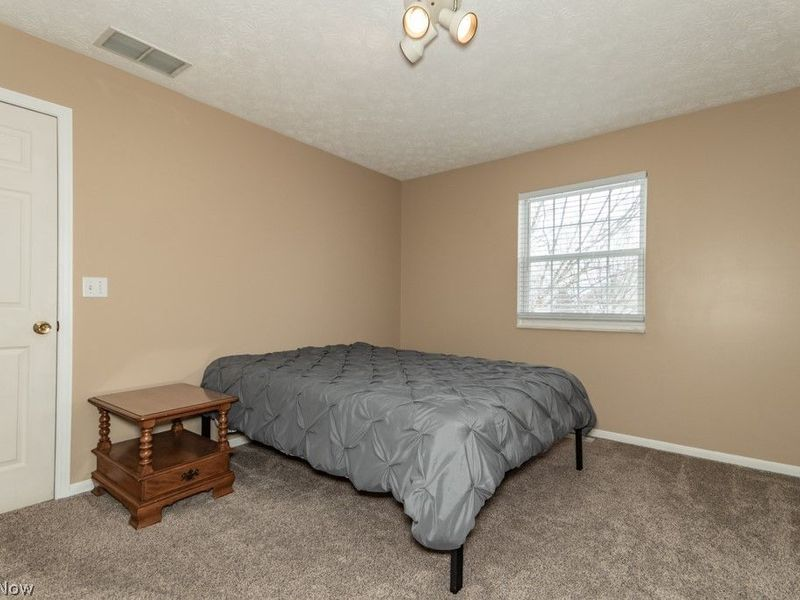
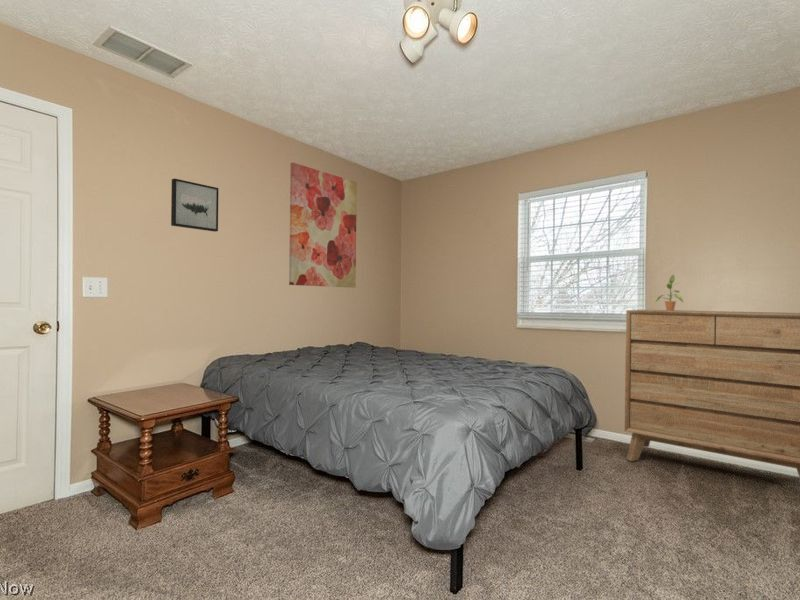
+ dresser [624,309,800,479]
+ wall art [288,162,358,289]
+ potted plant [651,274,684,311]
+ wall art [170,177,220,233]
